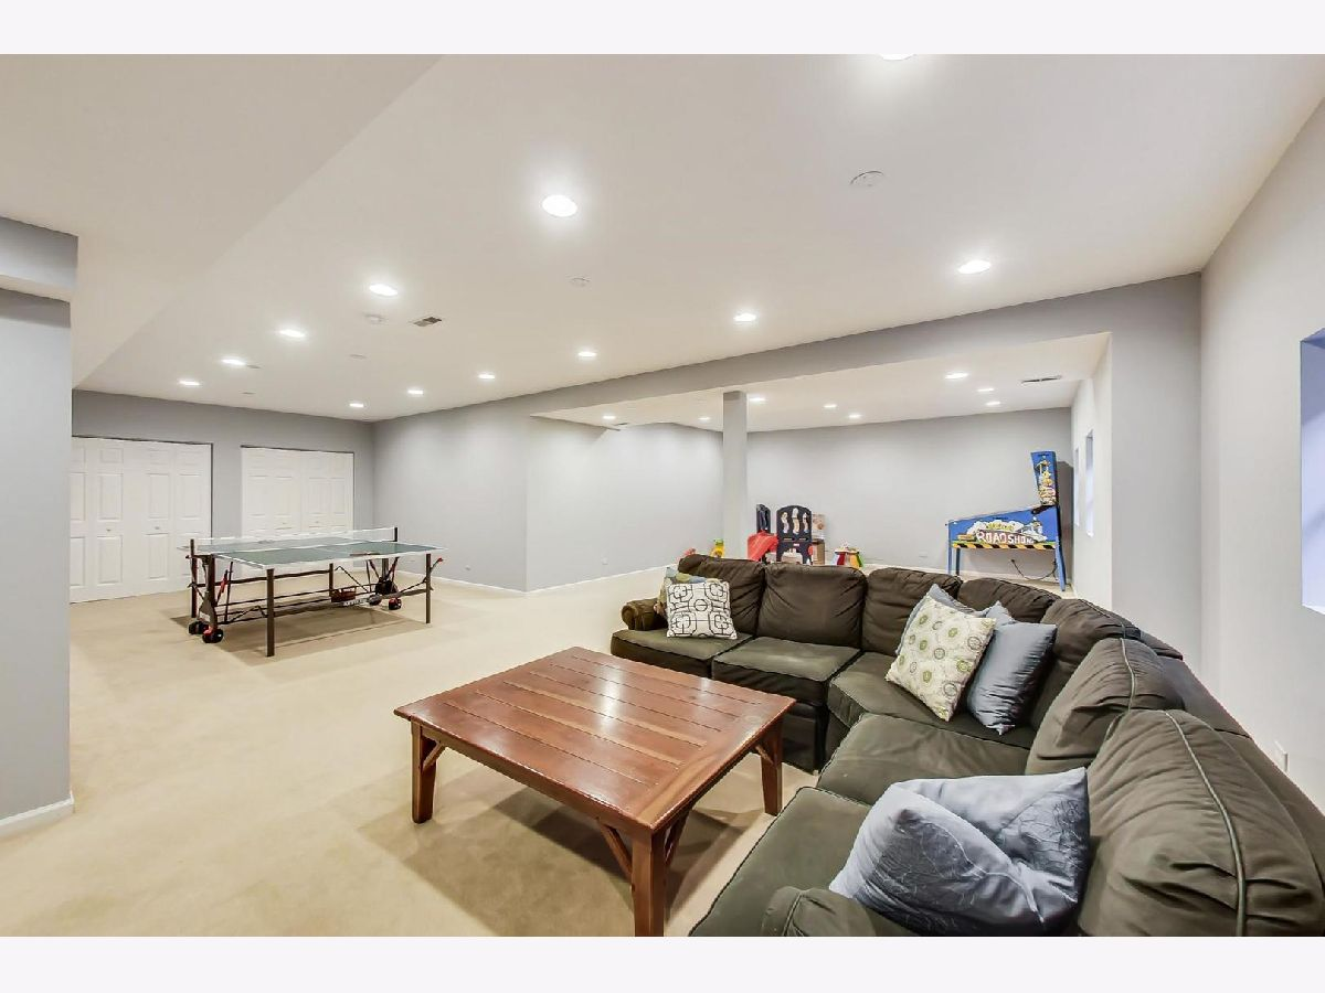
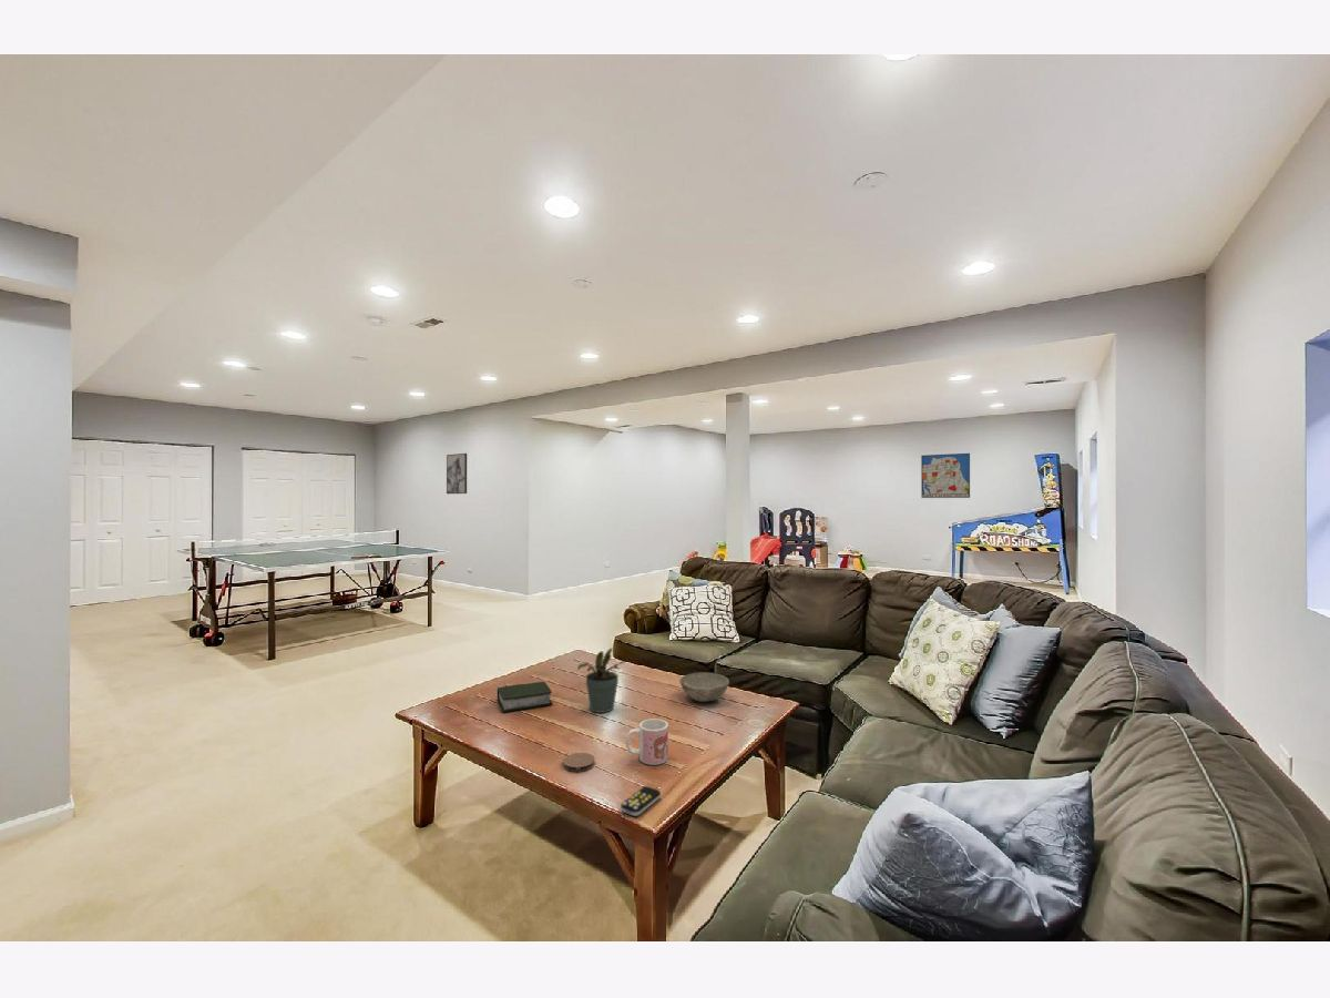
+ wall art [920,452,971,499]
+ wall art [446,452,468,495]
+ coaster [562,752,595,773]
+ remote control [620,785,662,817]
+ book [497,681,554,713]
+ potted plant [576,646,627,714]
+ bowl [678,671,730,703]
+ mug [624,717,669,766]
